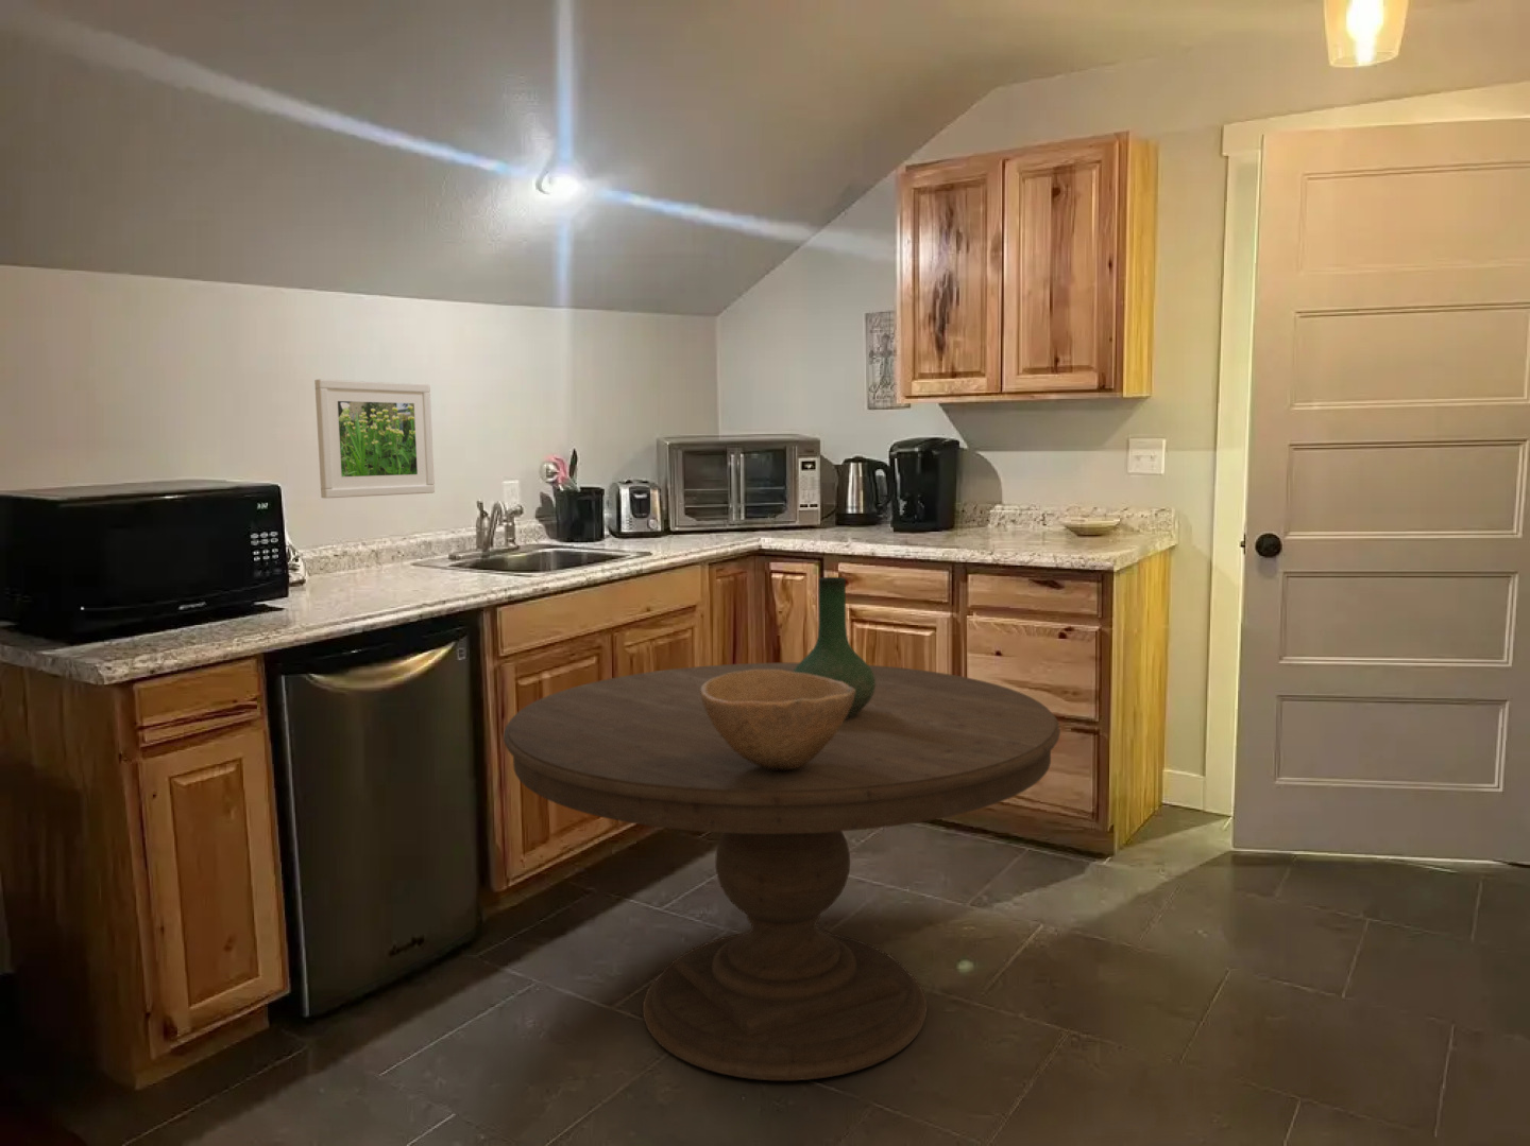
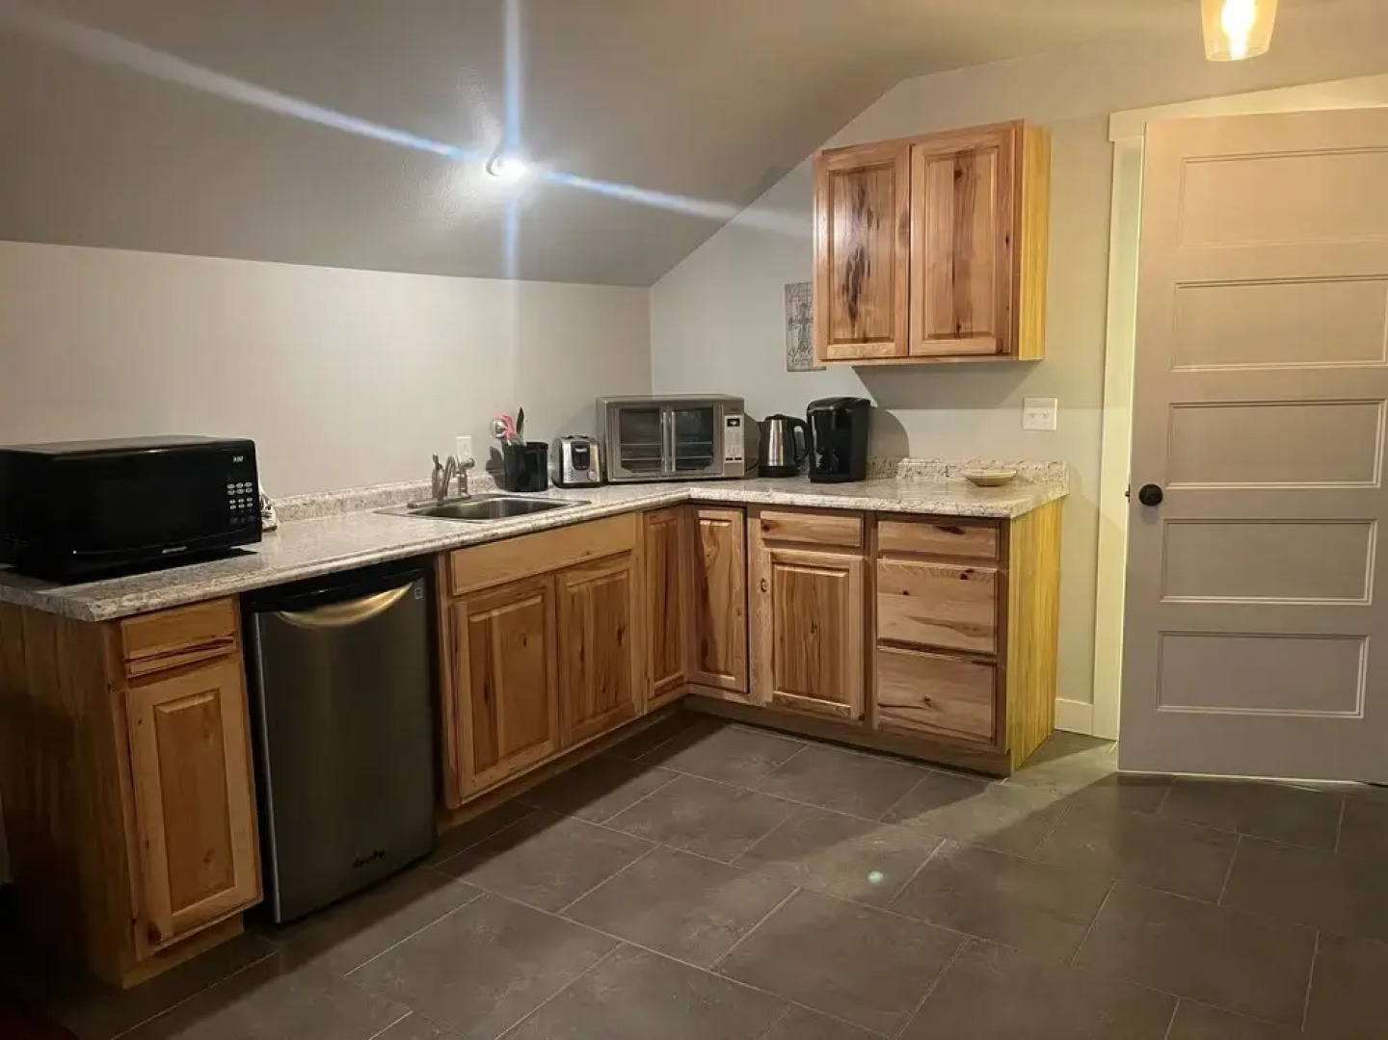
- vase [794,577,876,720]
- dining table [502,662,1061,1081]
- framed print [313,378,436,498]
- bowl [700,669,855,770]
